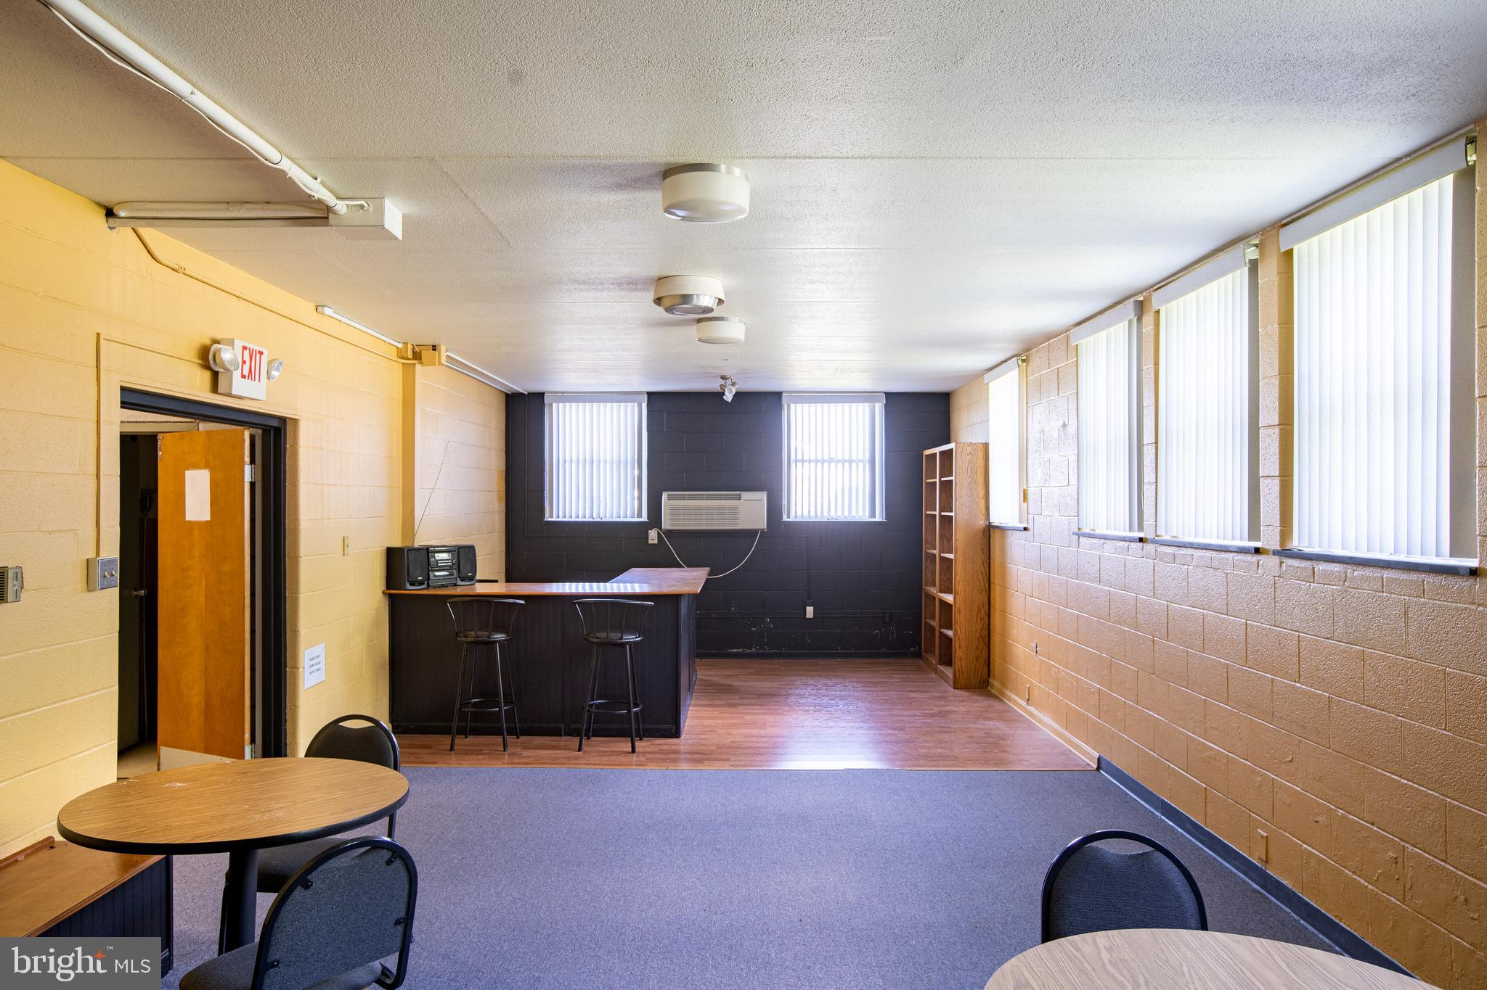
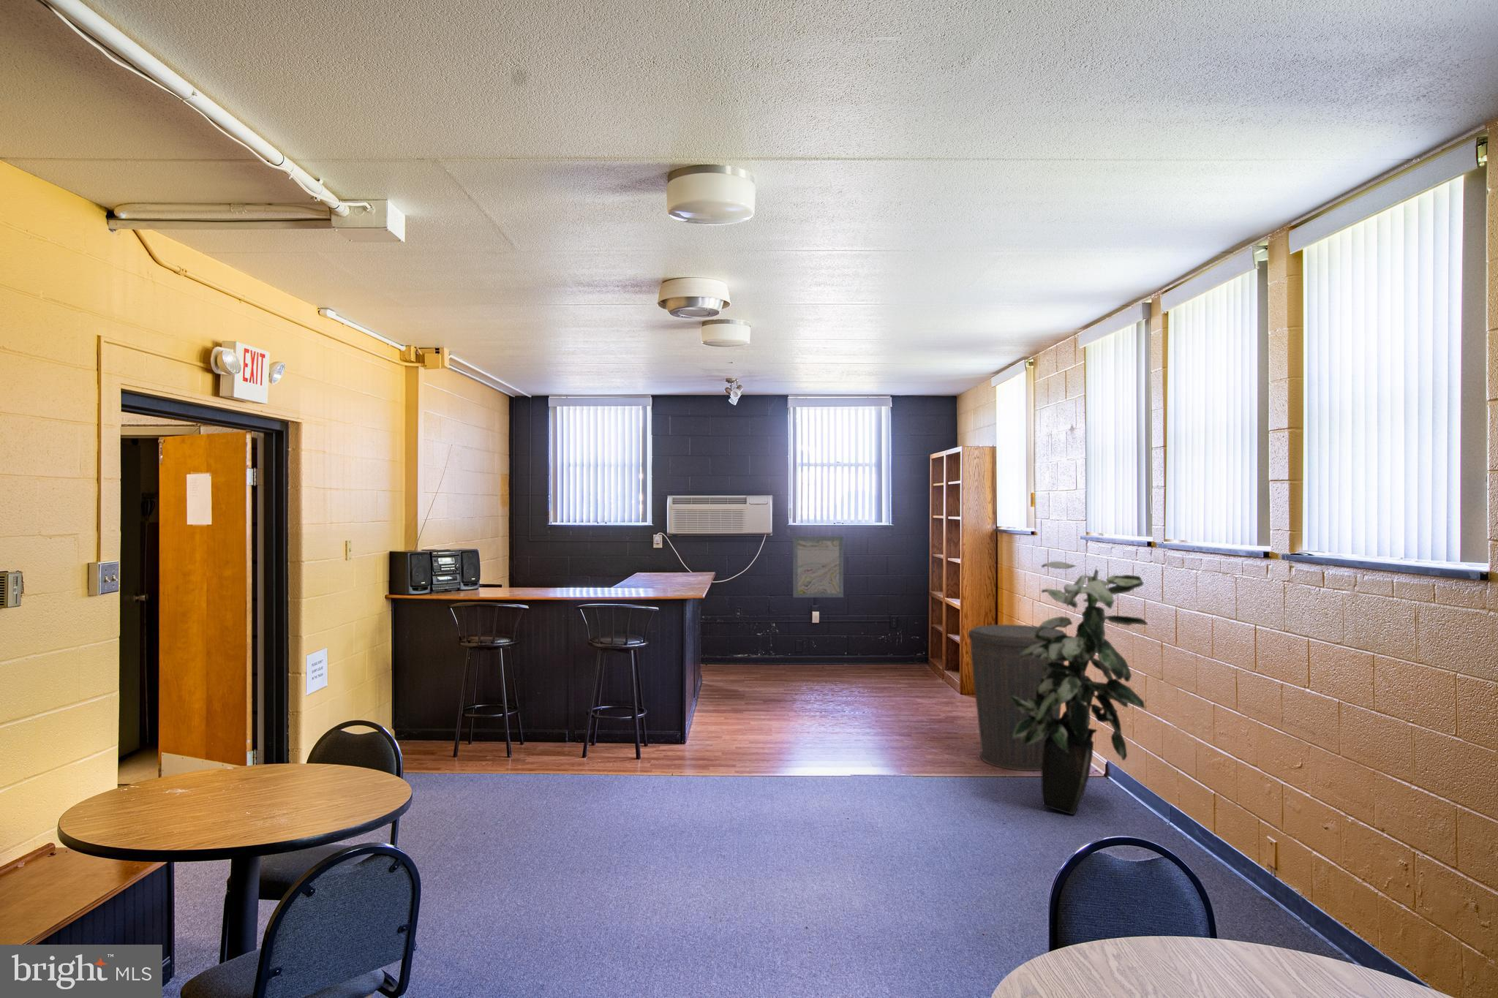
+ wall art [792,536,844,598]
+ trash can [968,624,1068,772]
+ indoor plant [1009,560,1148,816]
